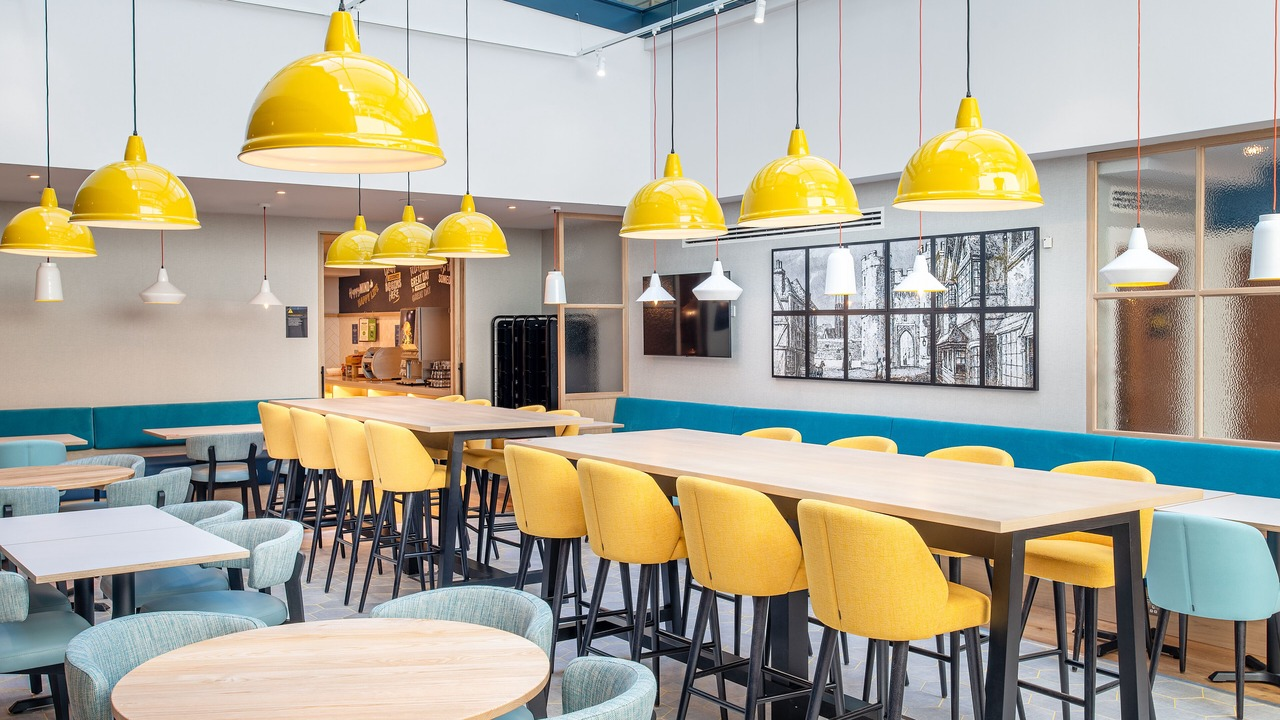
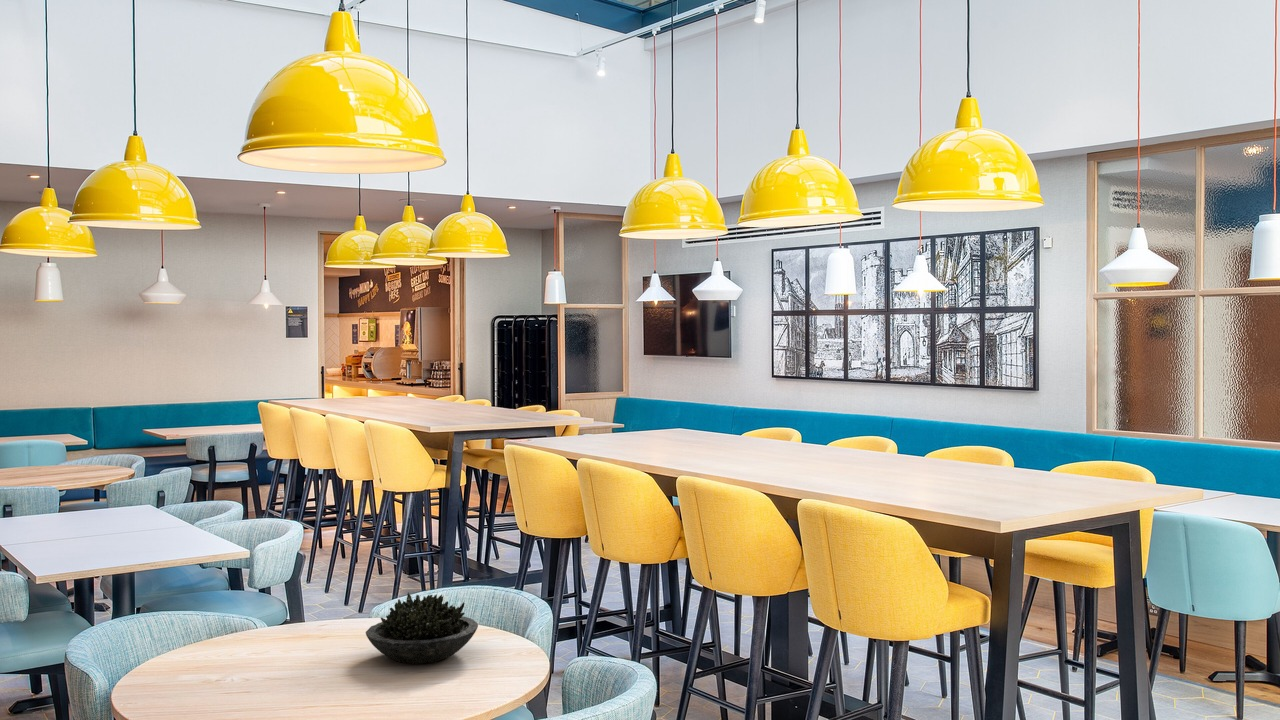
+ succulent plant [365,591,479,665]
